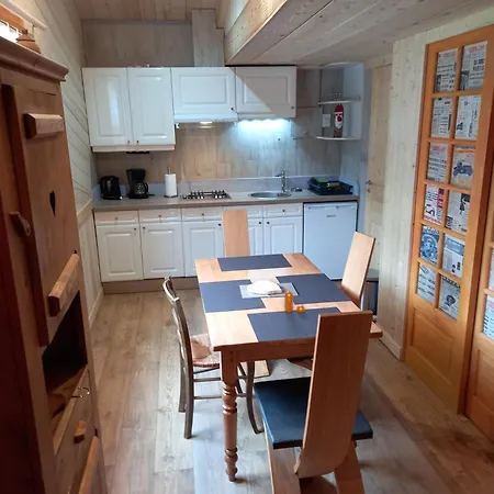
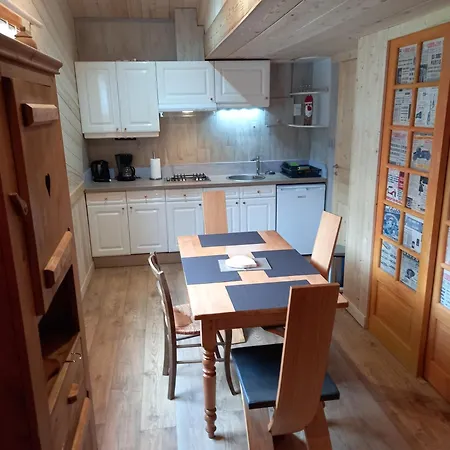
- pepper shaker [283,291,306,314]
